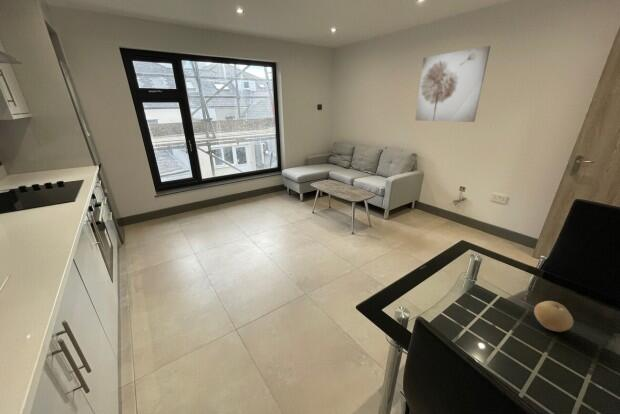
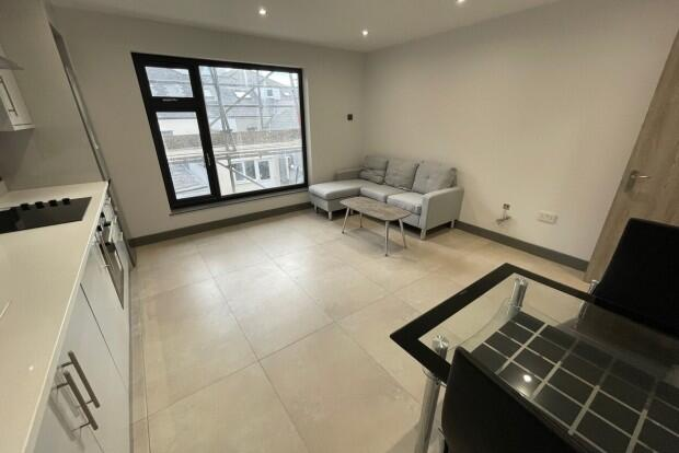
- wall art [414,45,491,123]
- fruit [533,300,574,333]
